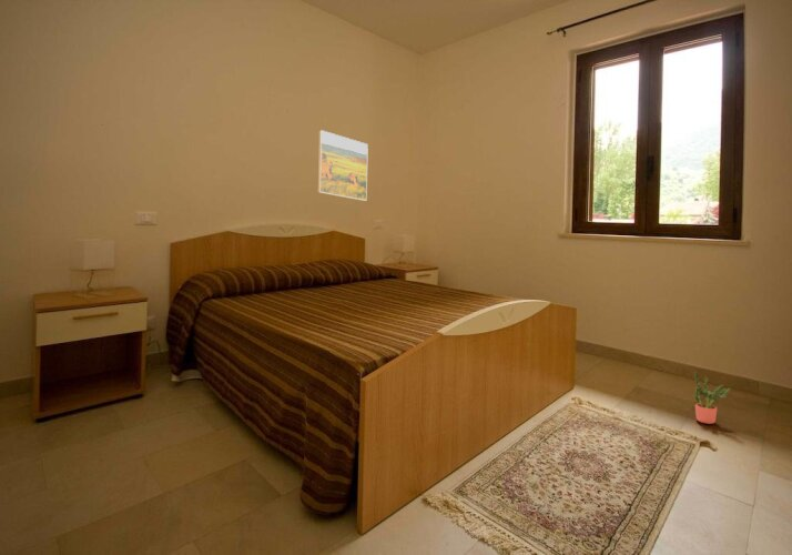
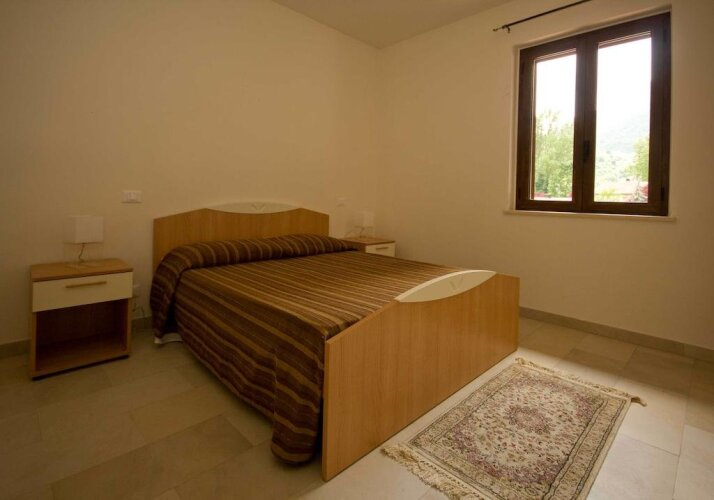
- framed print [316,129,369,202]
- potted plant [692,371,731,425]
